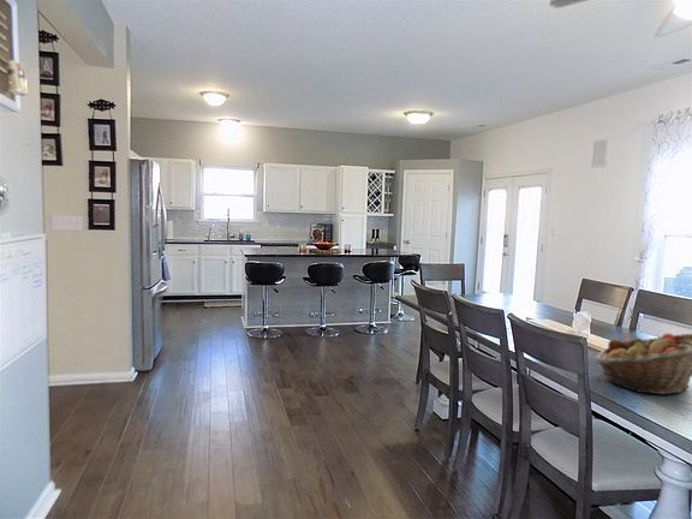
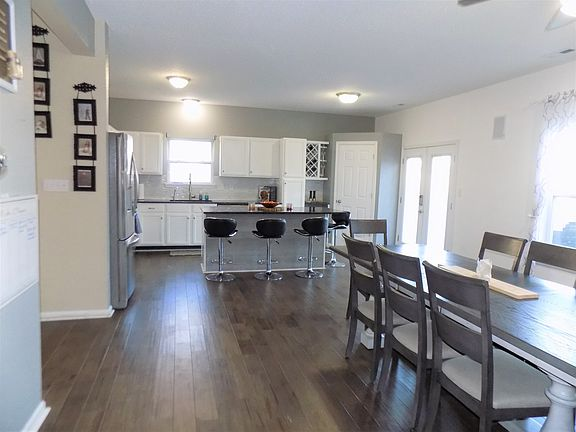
- fruit basket [593,332,692,395]
